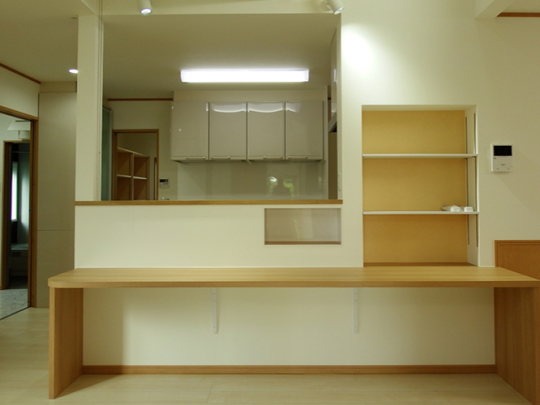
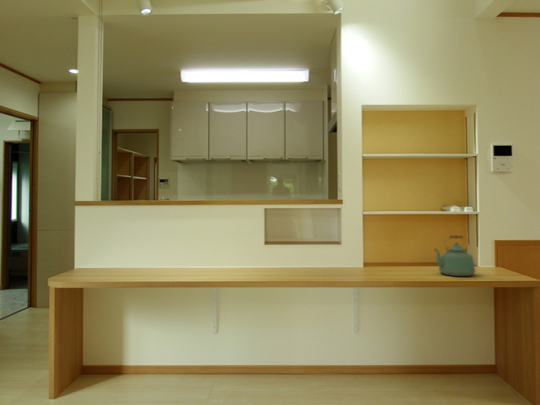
+ kettle [434,234,476,277]
